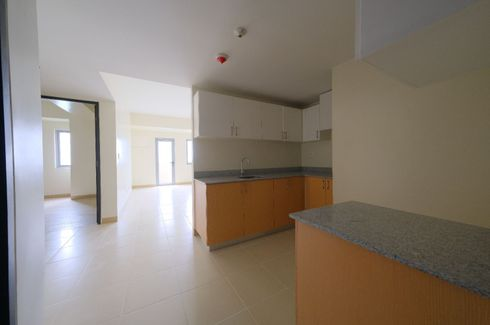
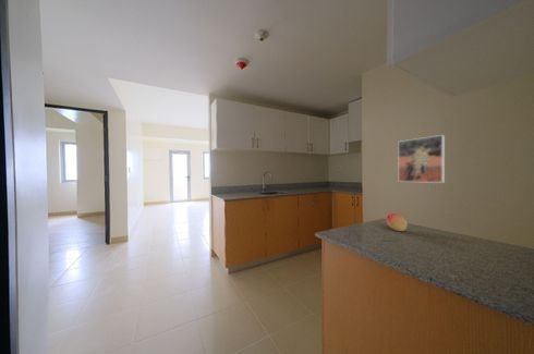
+ fruit [386,212,409,232]
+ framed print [397,134,446,184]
